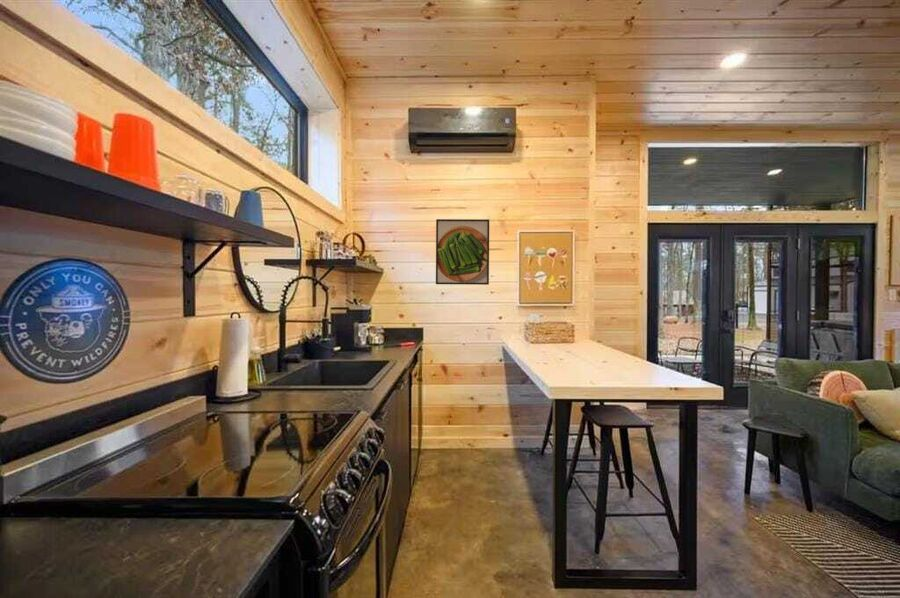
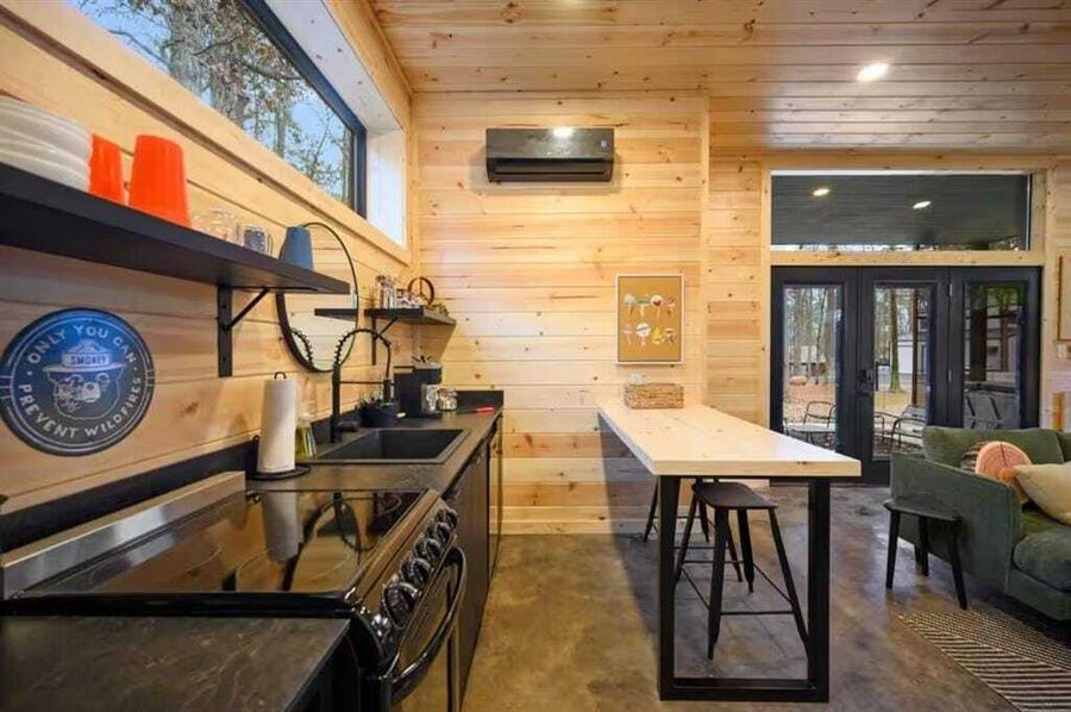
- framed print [435,218,490,286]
